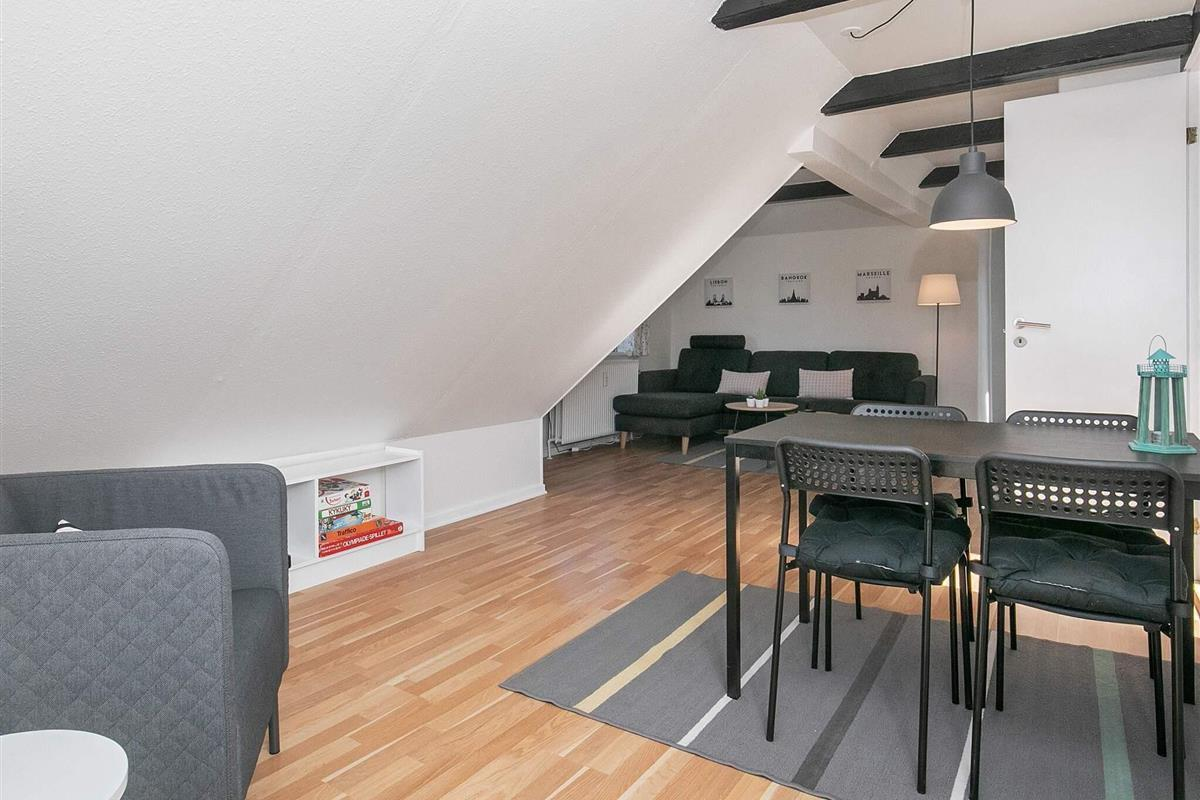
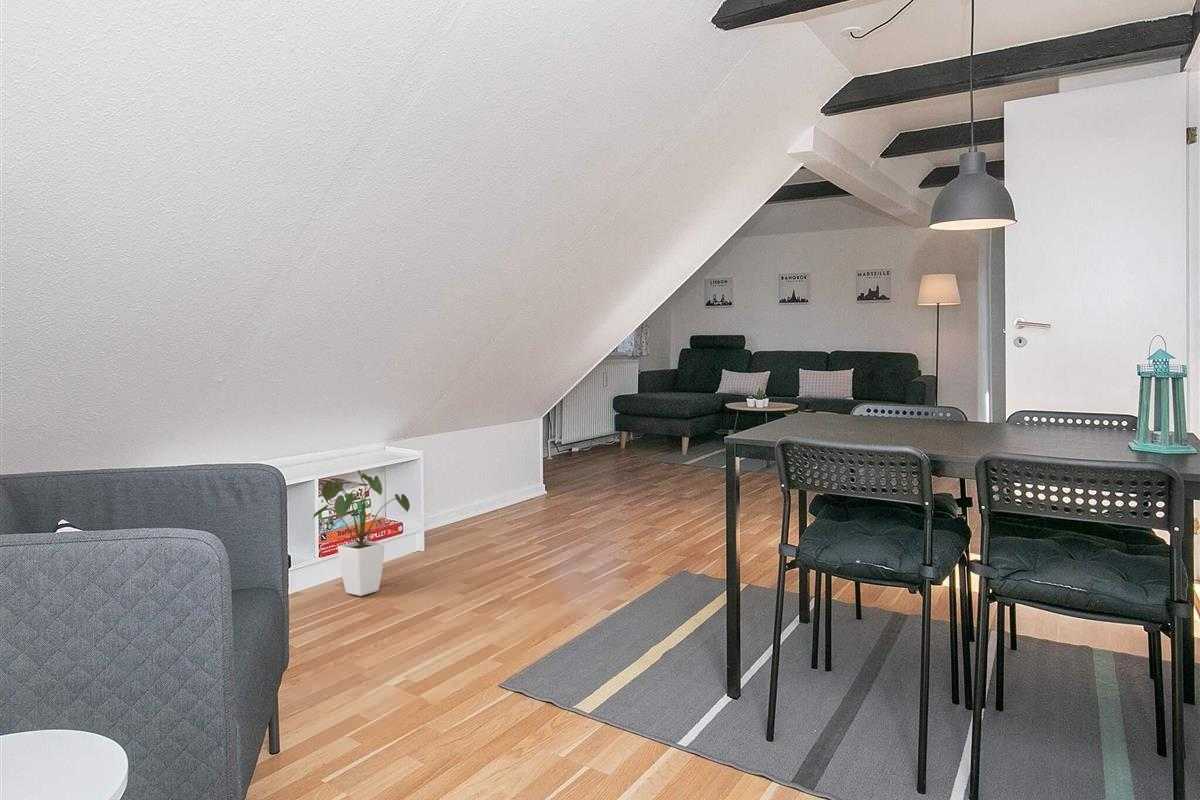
+ house plant [312,469,411,597]
